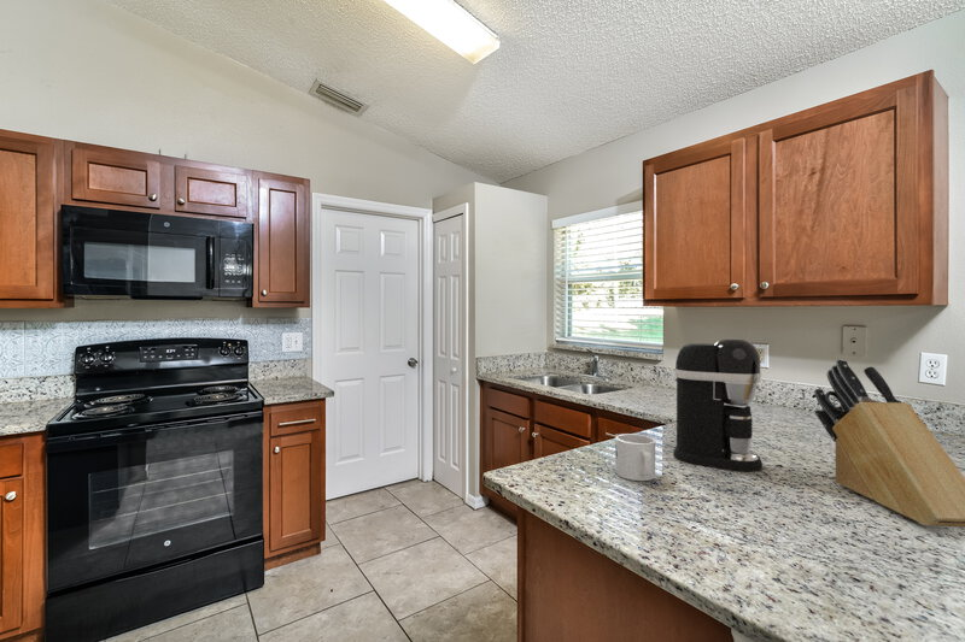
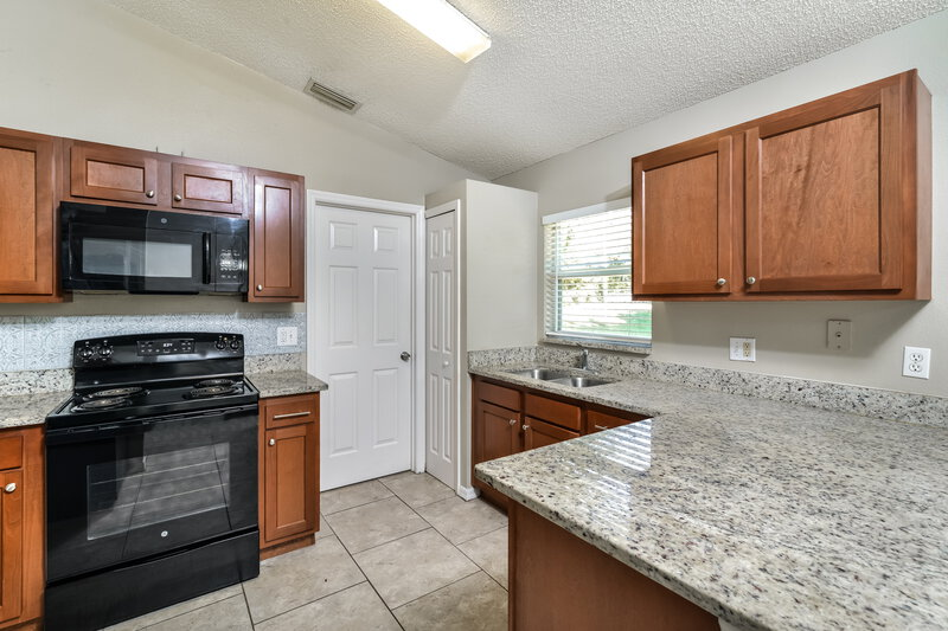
- coffee maker [672,337,764,472]
- mug [614,432,656,482]
- knife block [813,358,965,529]
